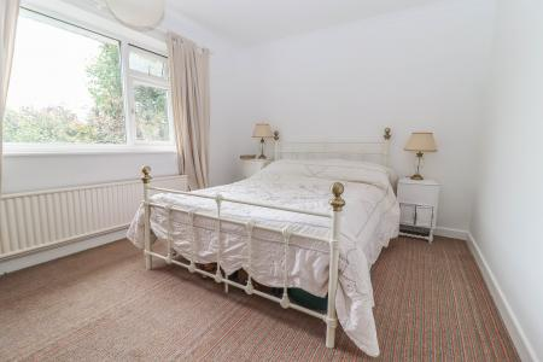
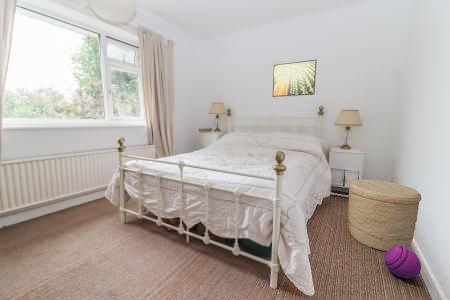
+ basket [347,179,422,252]
+ ball [383,246,422,279]
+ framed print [271,59,318,98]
